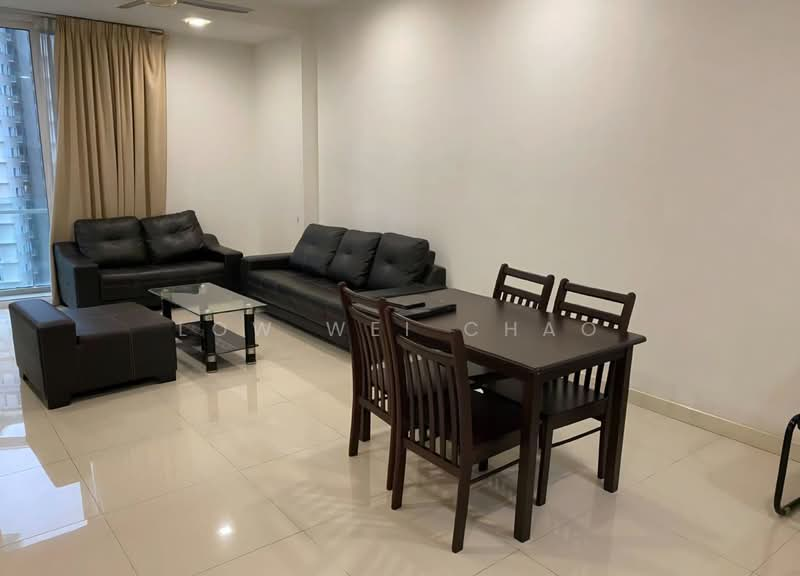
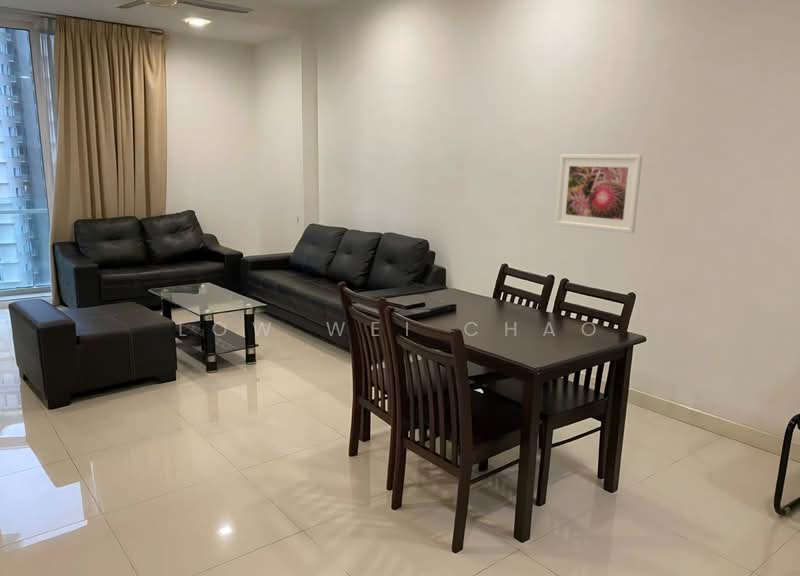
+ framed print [554,153,643,234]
